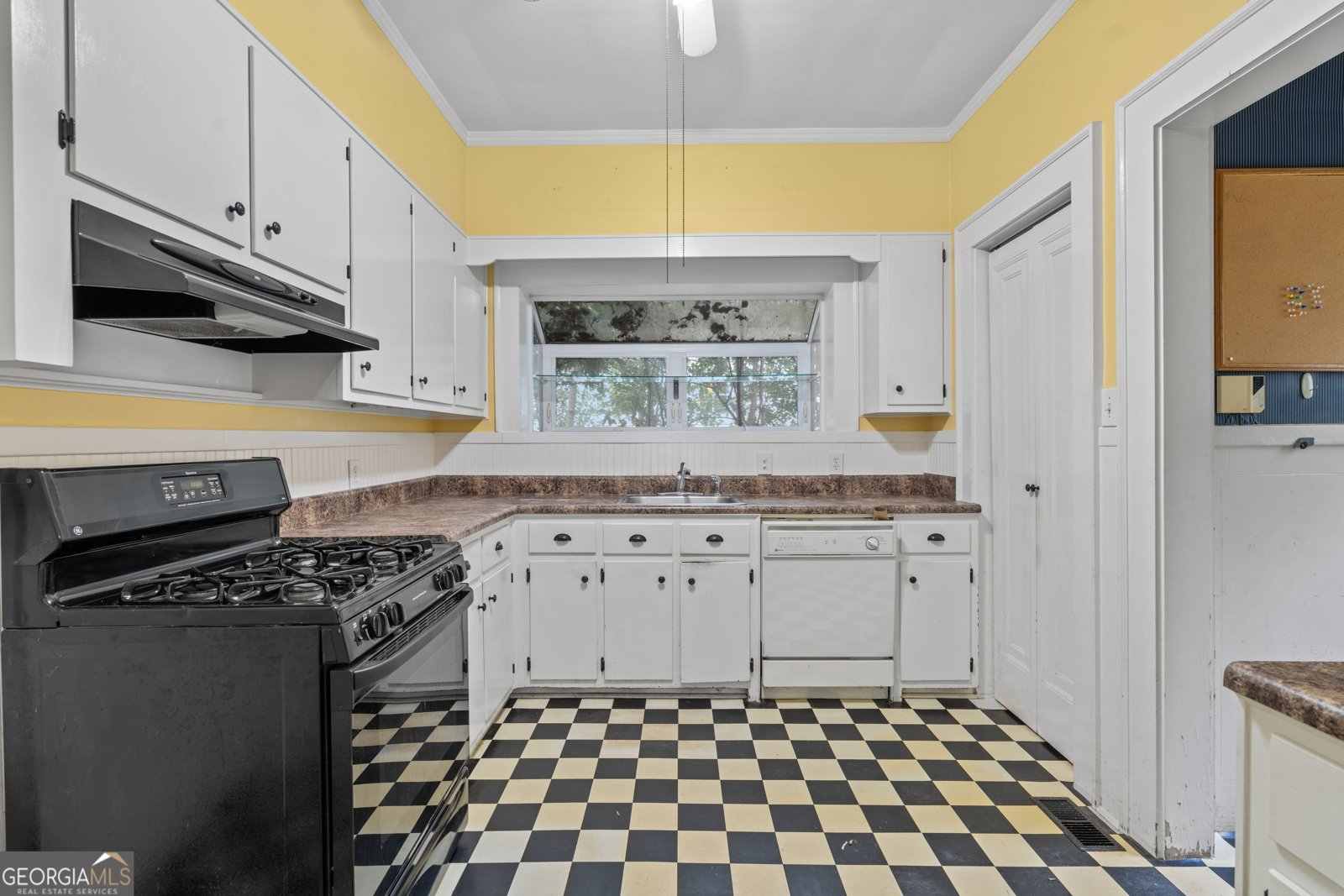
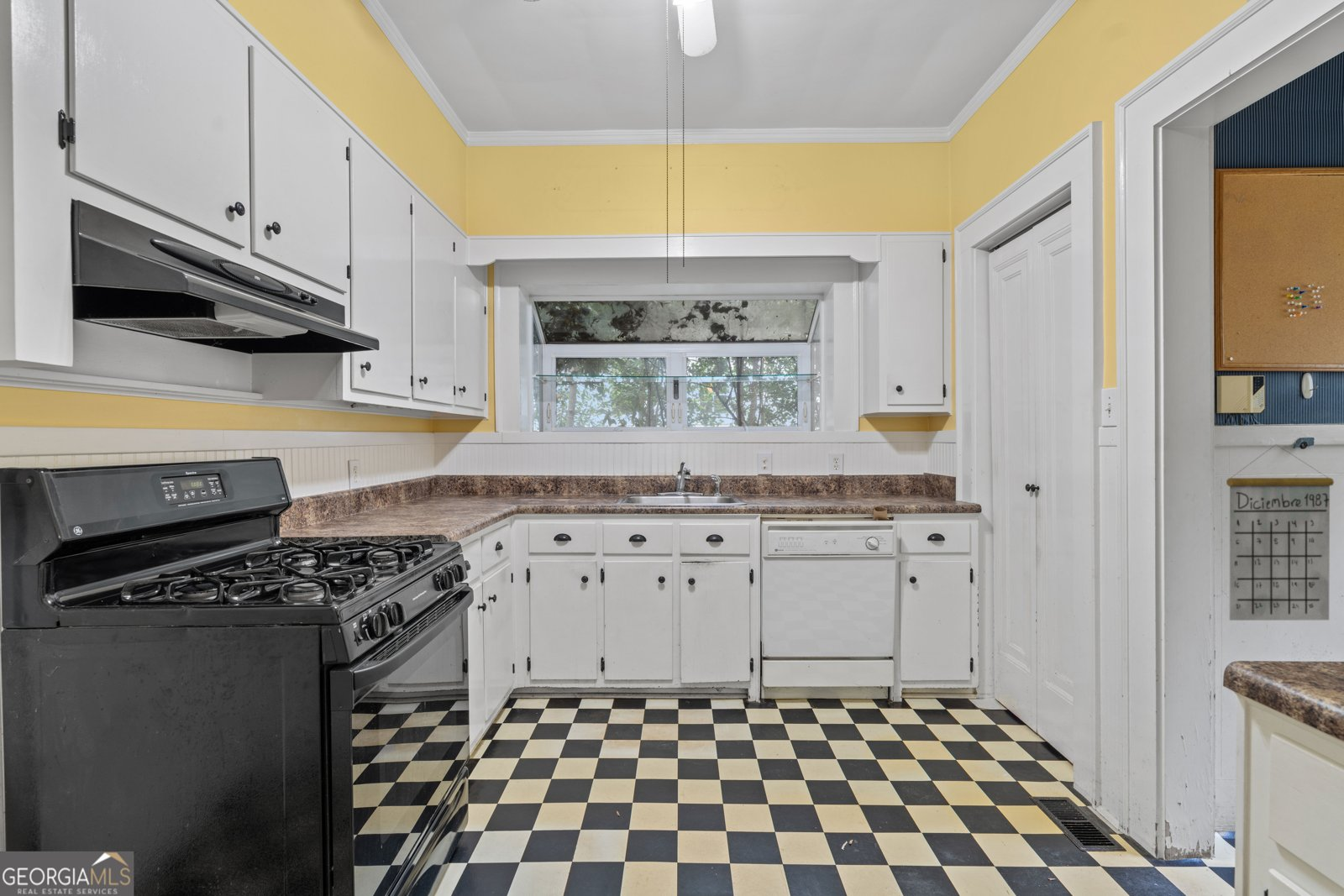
+ calendar [1226,443,1335,621]
